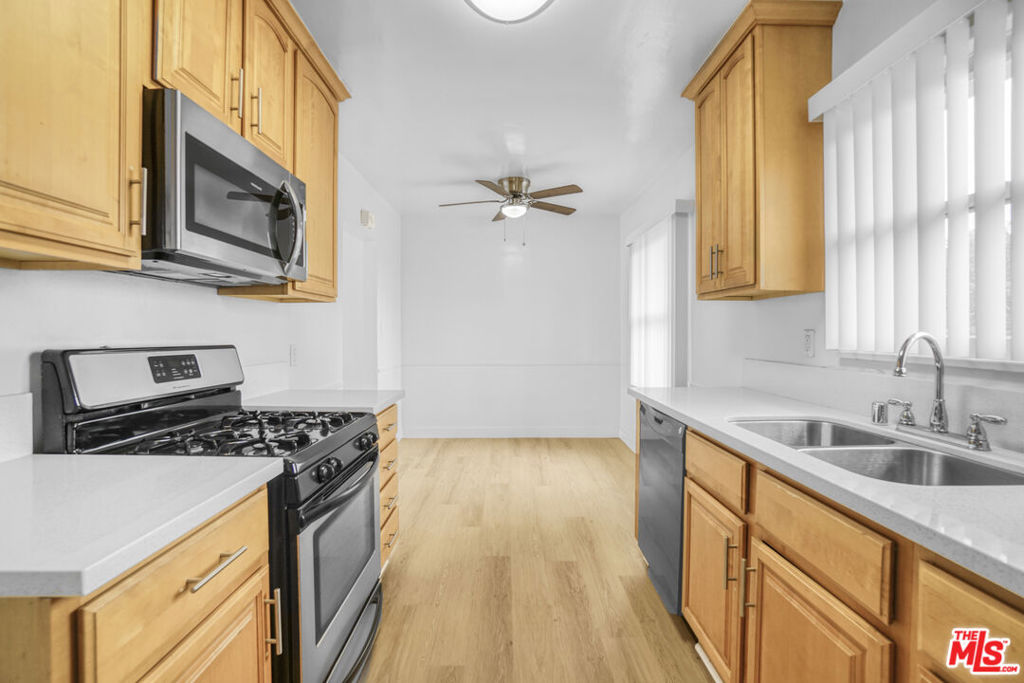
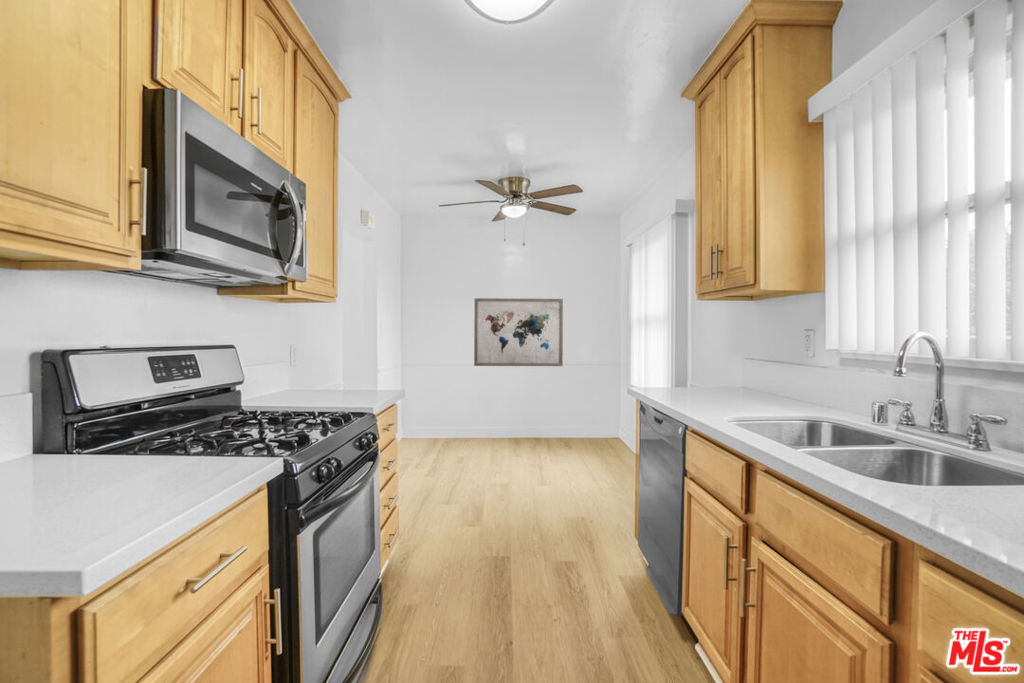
+ wall art [473,297,564,367]
